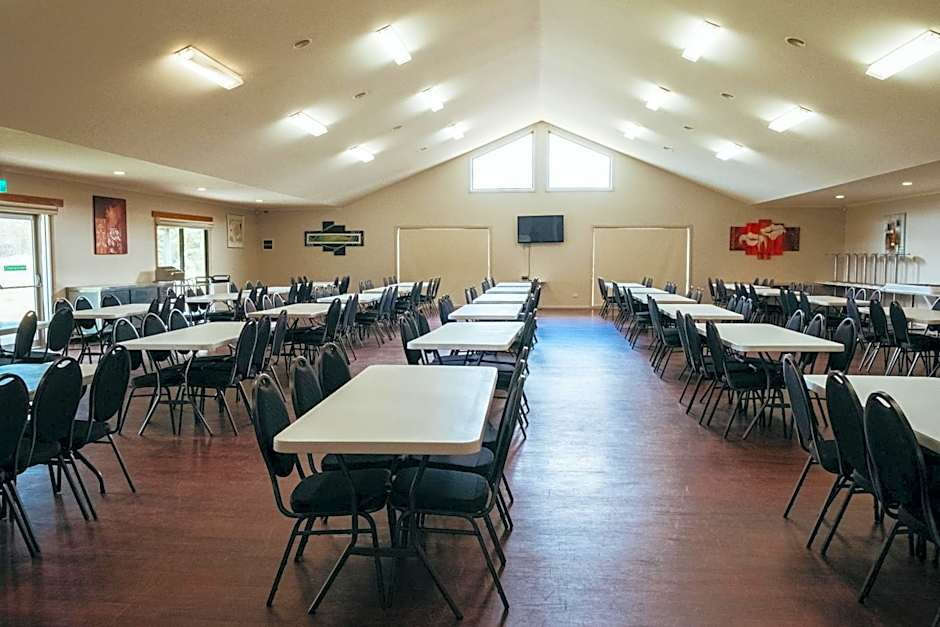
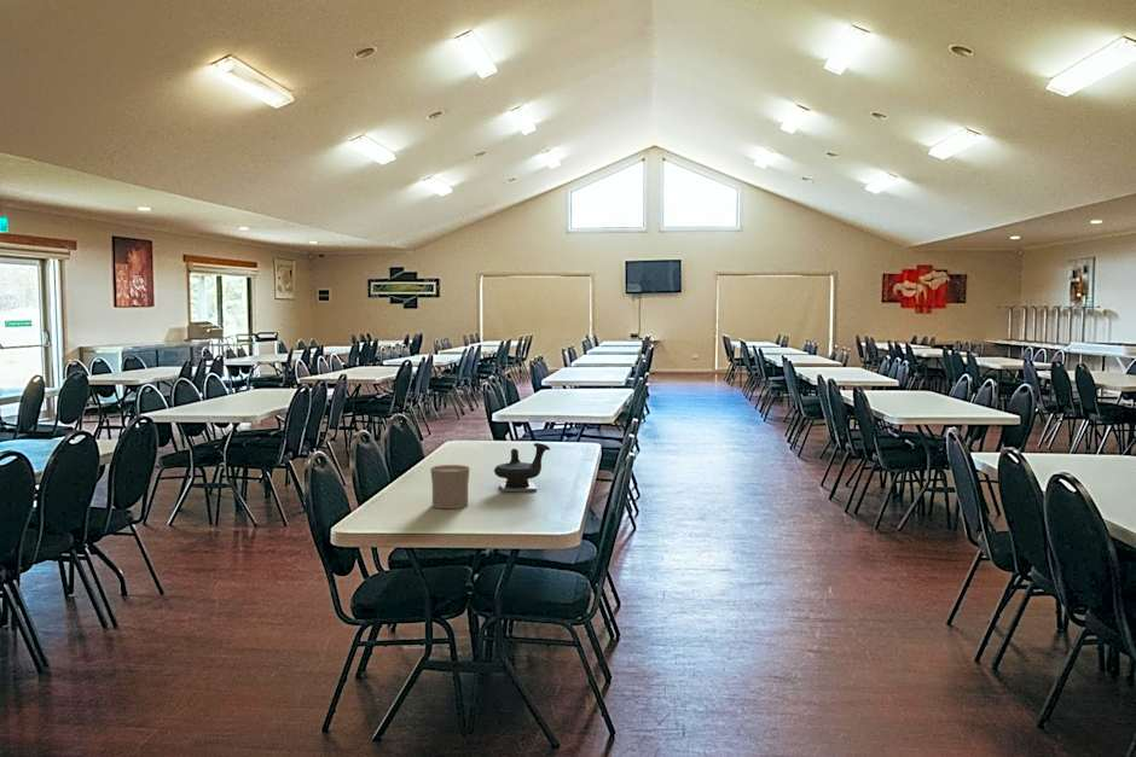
+ teapot [493,442,551,493]
+ cup [429,464,471,509]
